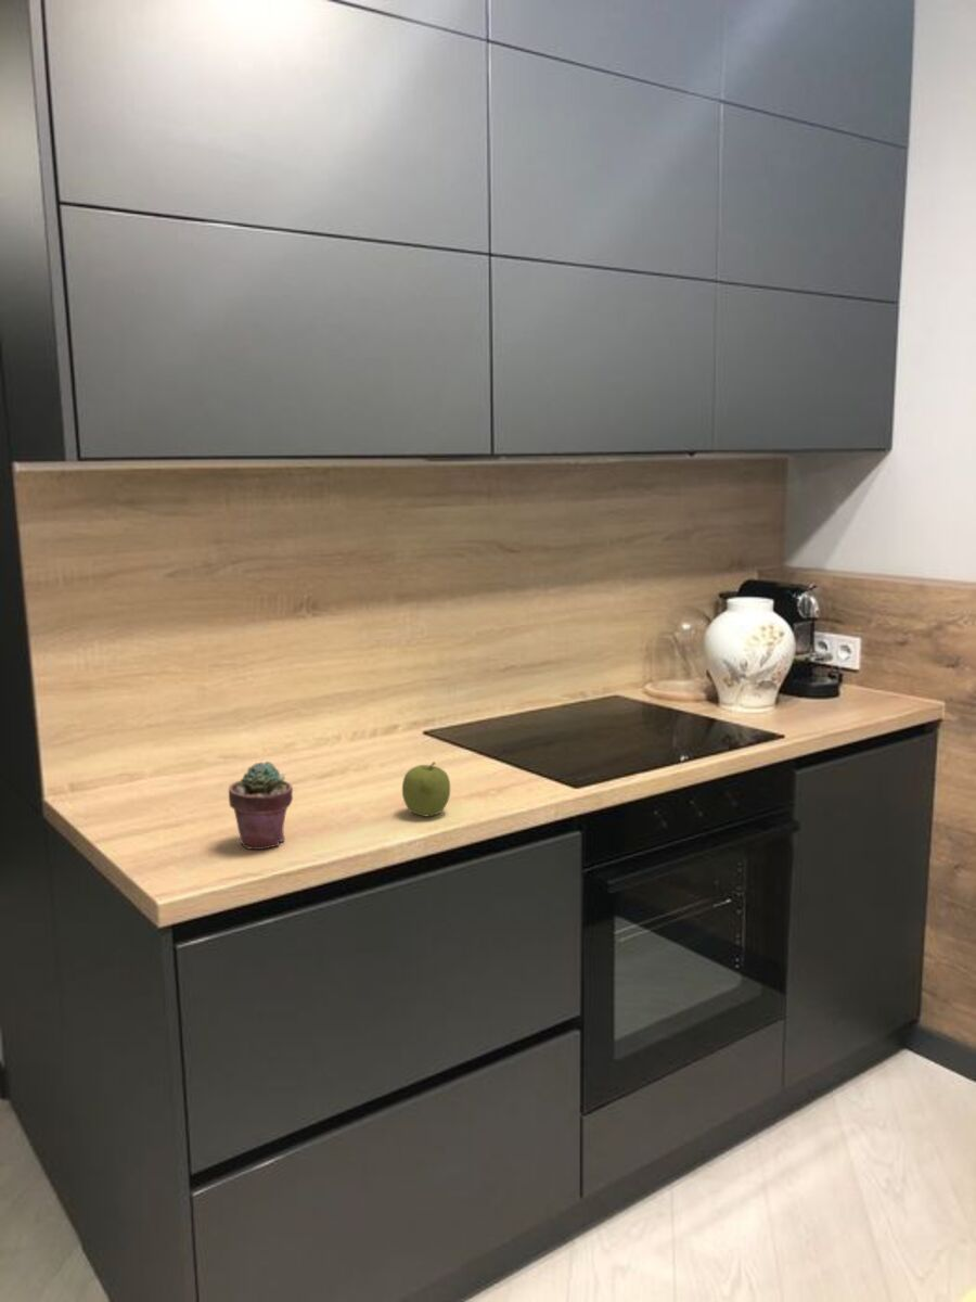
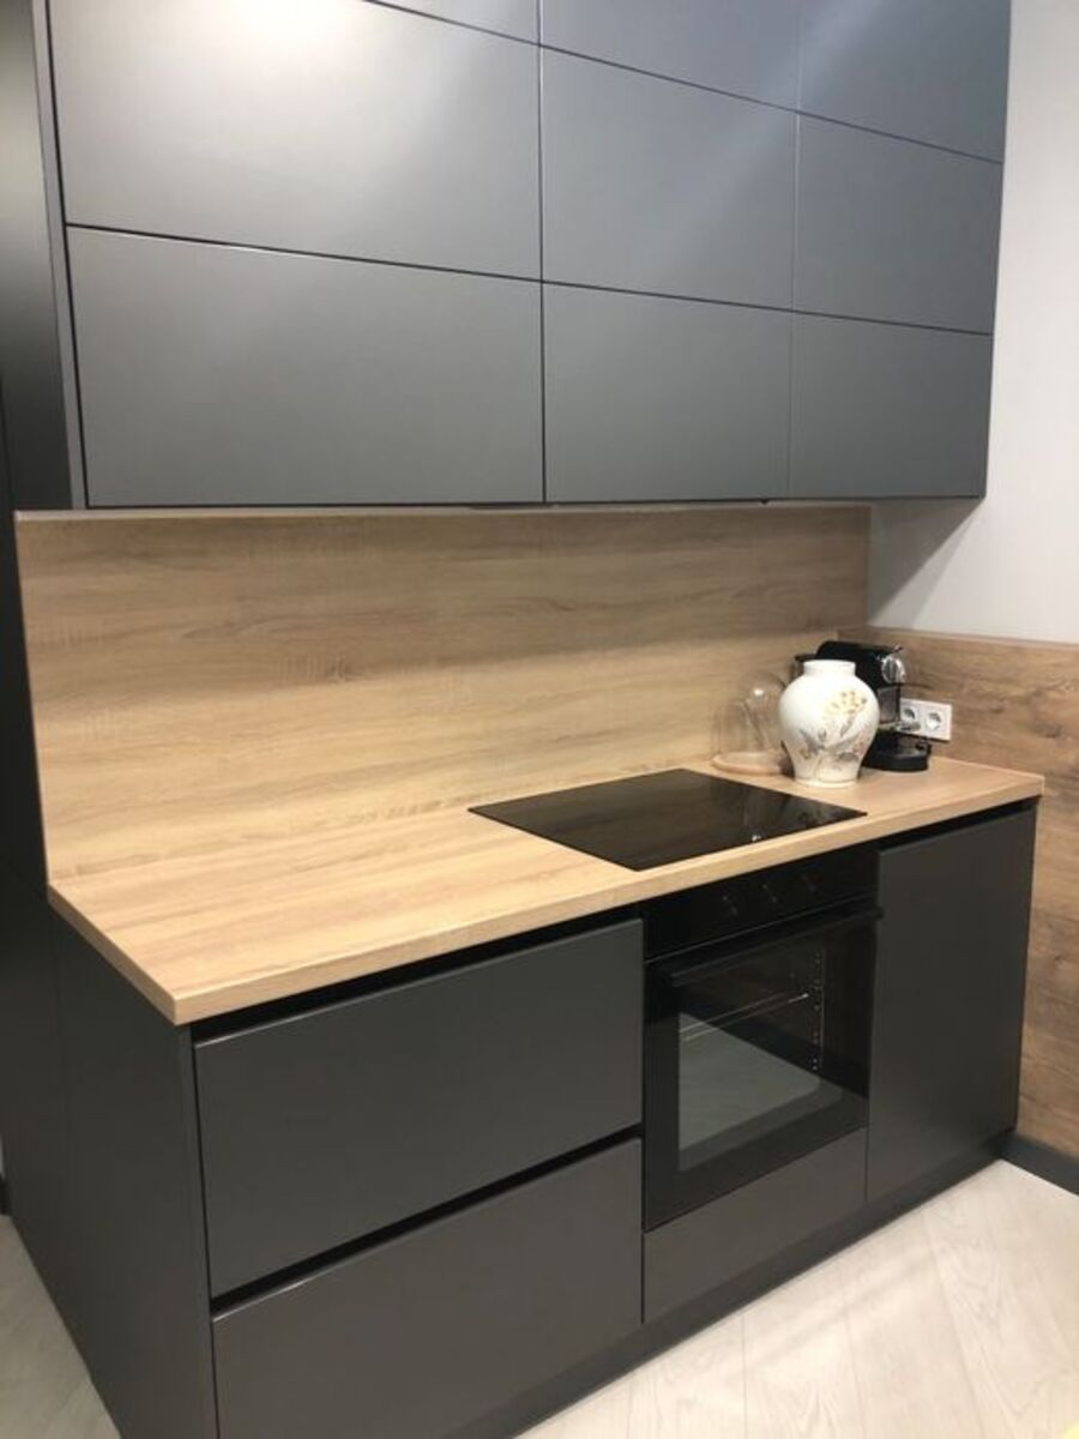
- potted succulent [228,761,294,851]
- fruit [401,762,451,817]
